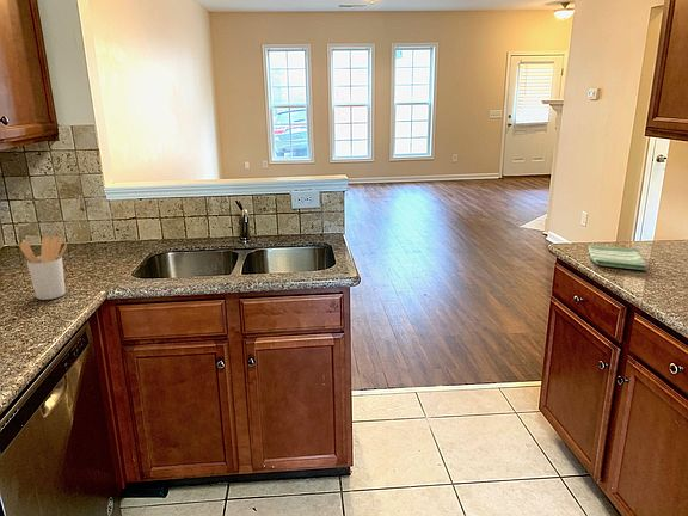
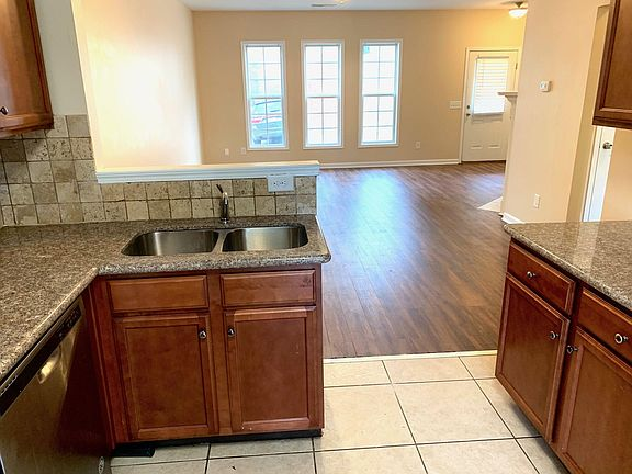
- dish towel [586,245,647,271]
- utensil holder [18,235,68,301]
